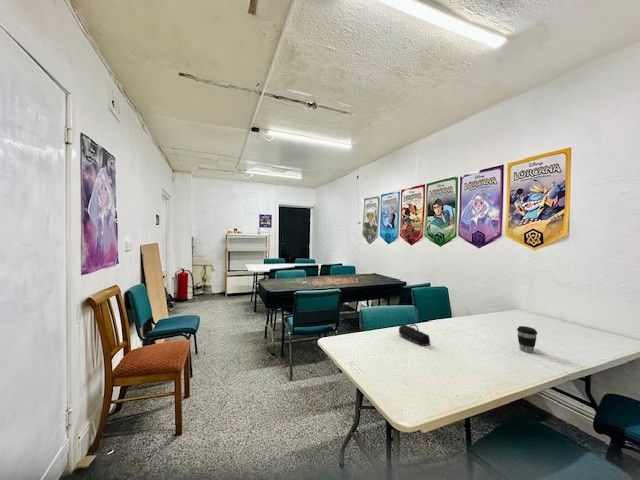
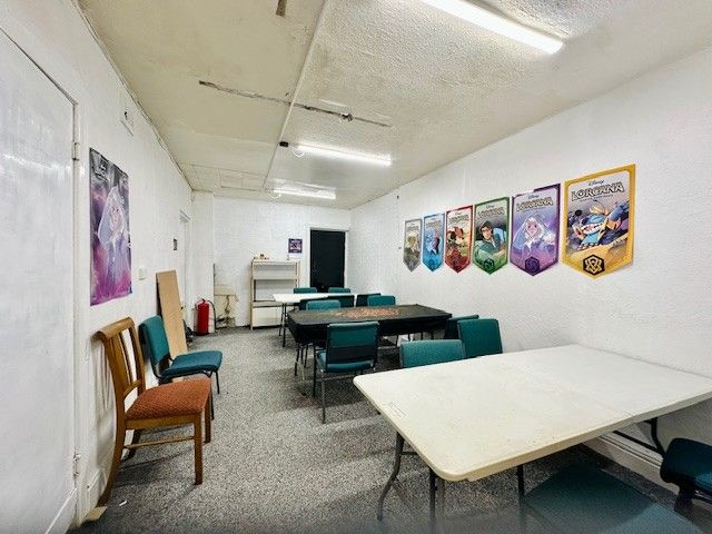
- coffee cup [516,325,538,354]
- pencil case [398,323,431,347]
